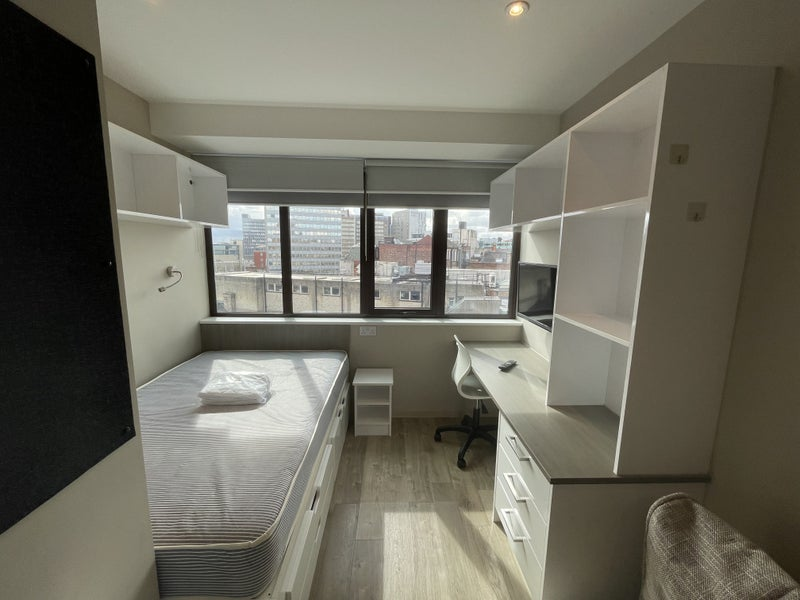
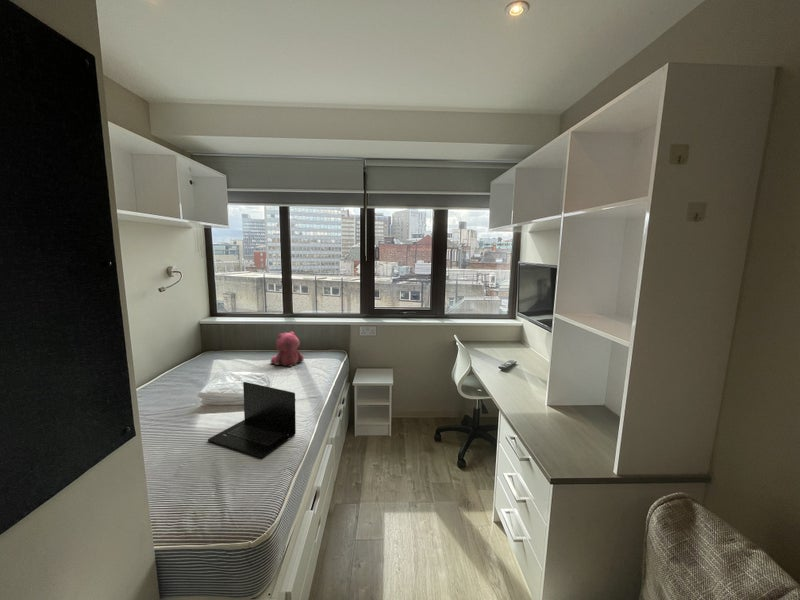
+ laptop [207,381,297,459]
+ teddy bear [270,331,305,368]
